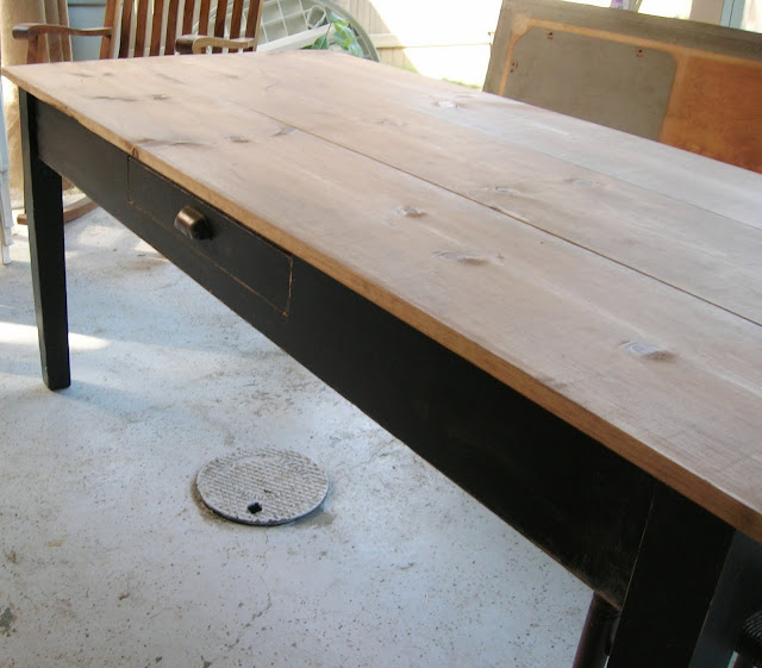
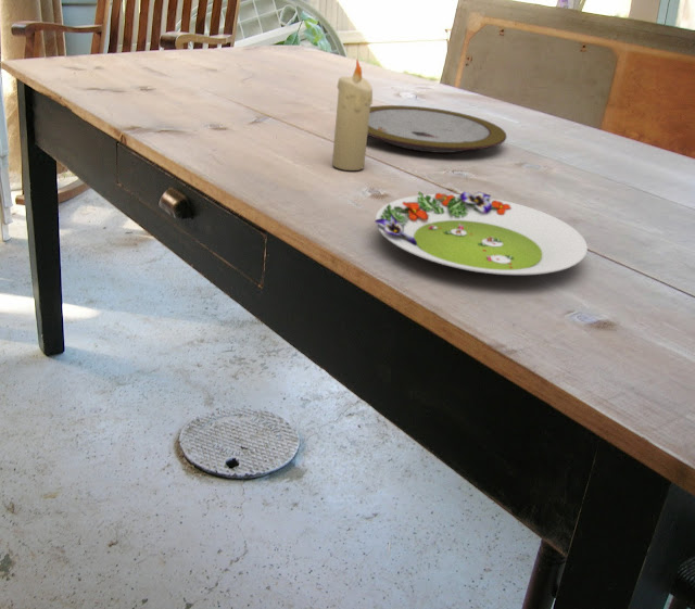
+ plate [367,104,507,154]
+ candle [331,59,374,172]
+ salad plate [374,190,589,276]
